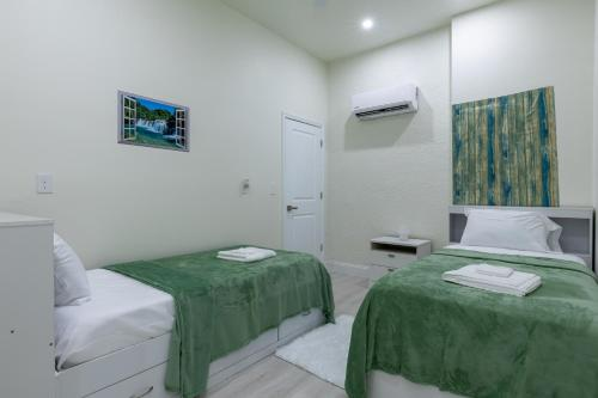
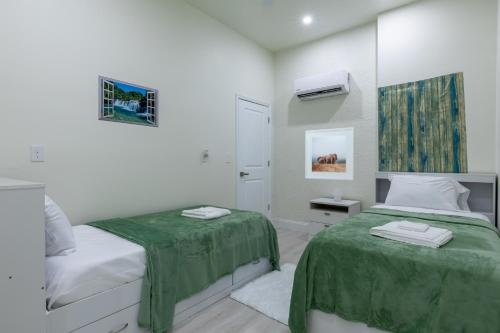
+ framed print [304,126,355,181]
